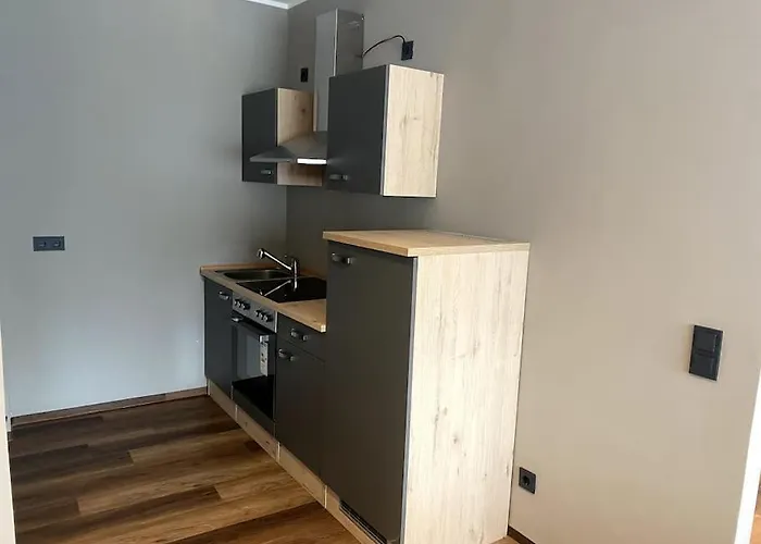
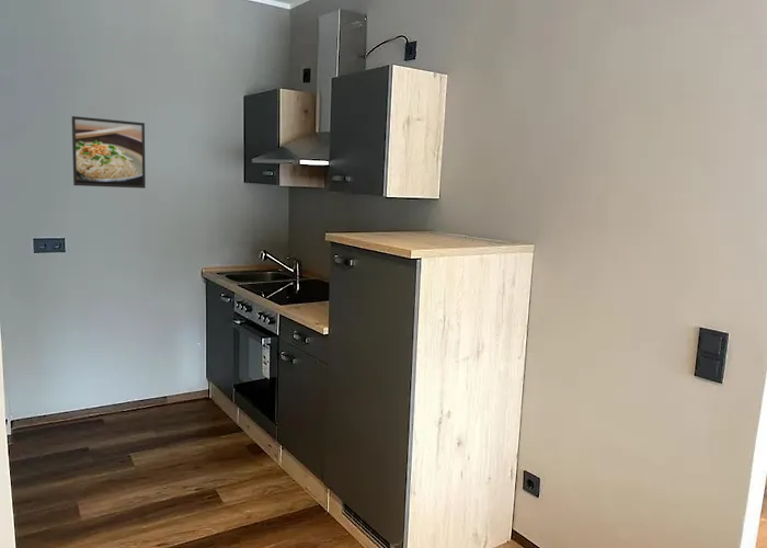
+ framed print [70,115,147,190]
